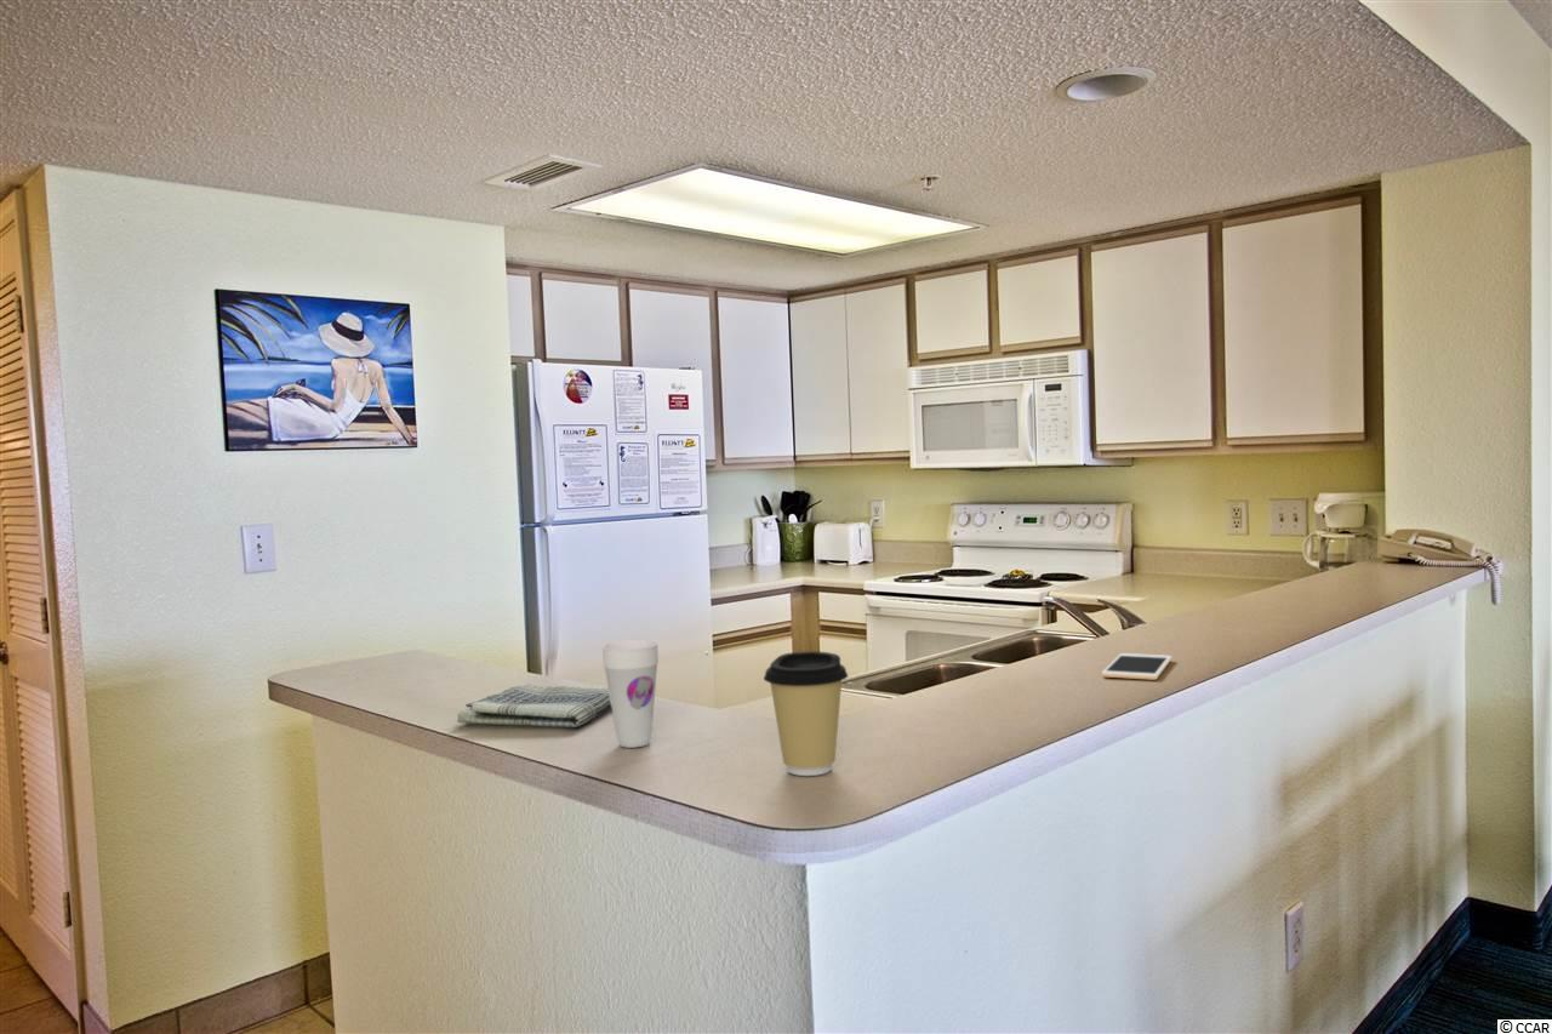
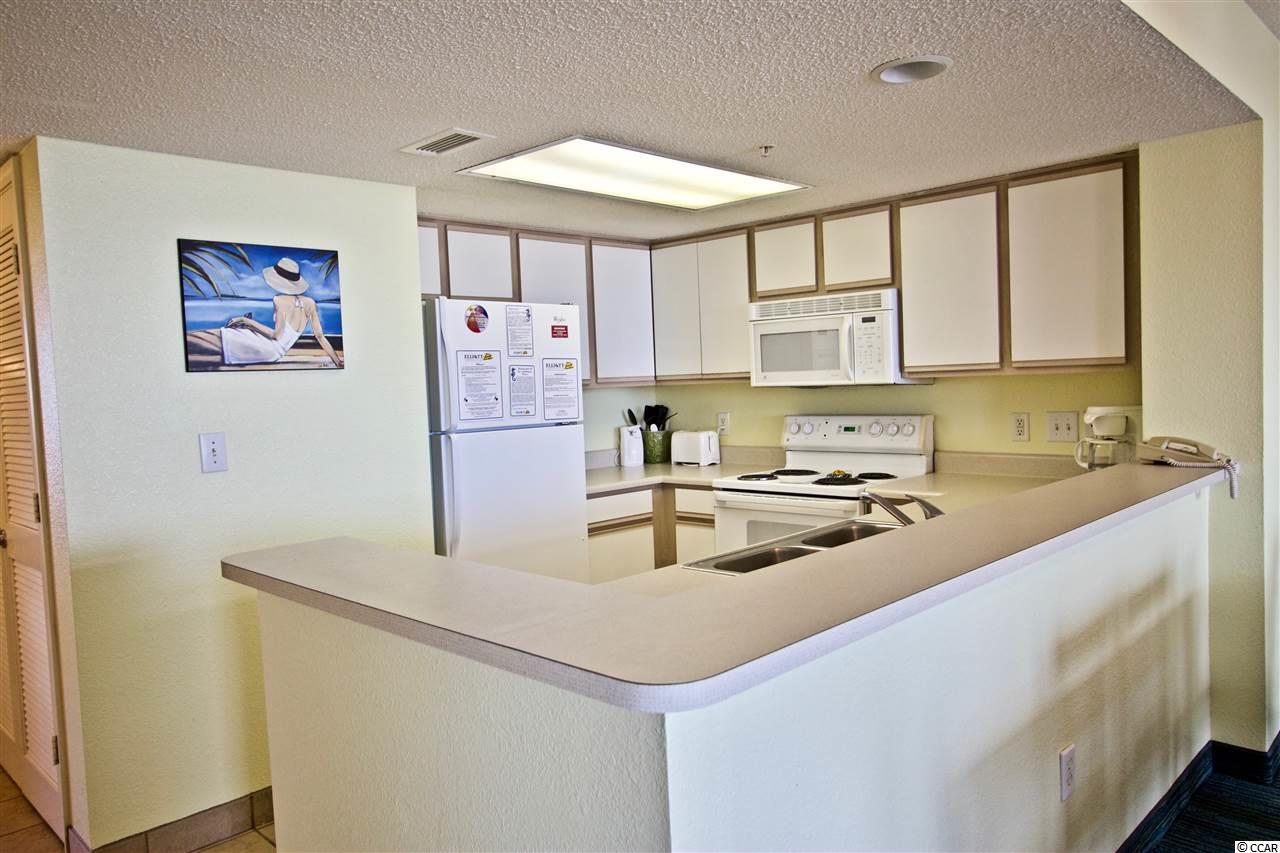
- cell phone [1101,652,1174,681]
- cup [600,639,660,749]
- dish towel [456,682,611,729]
- coffee cup [763,651,849,777]
